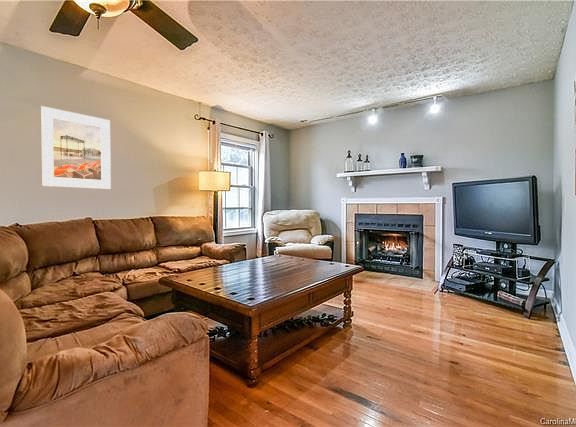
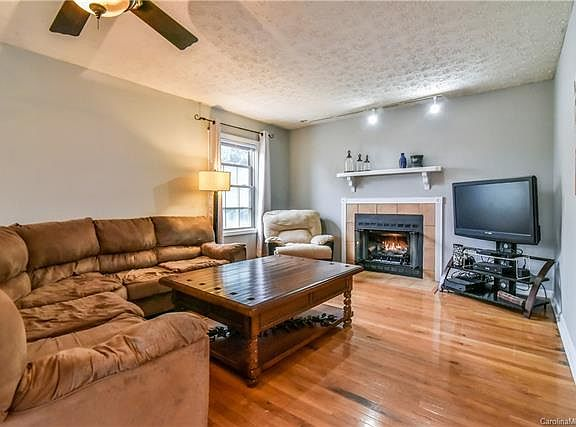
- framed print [39,105,112,190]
